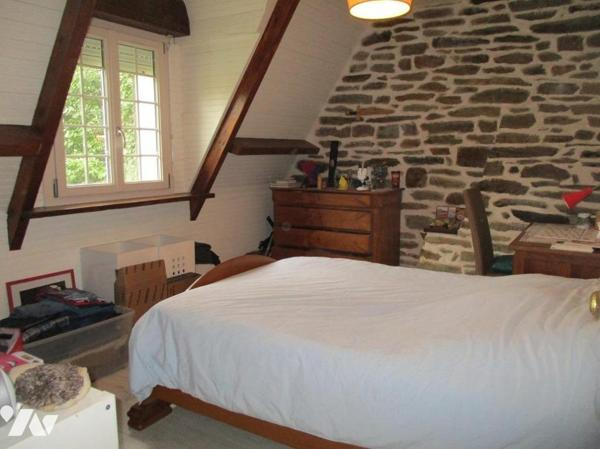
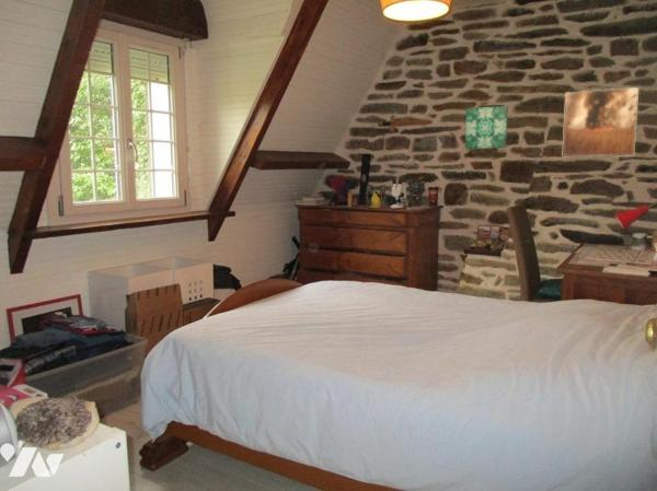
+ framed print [561,86,639,157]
+ wall art [464,105,509,150]
